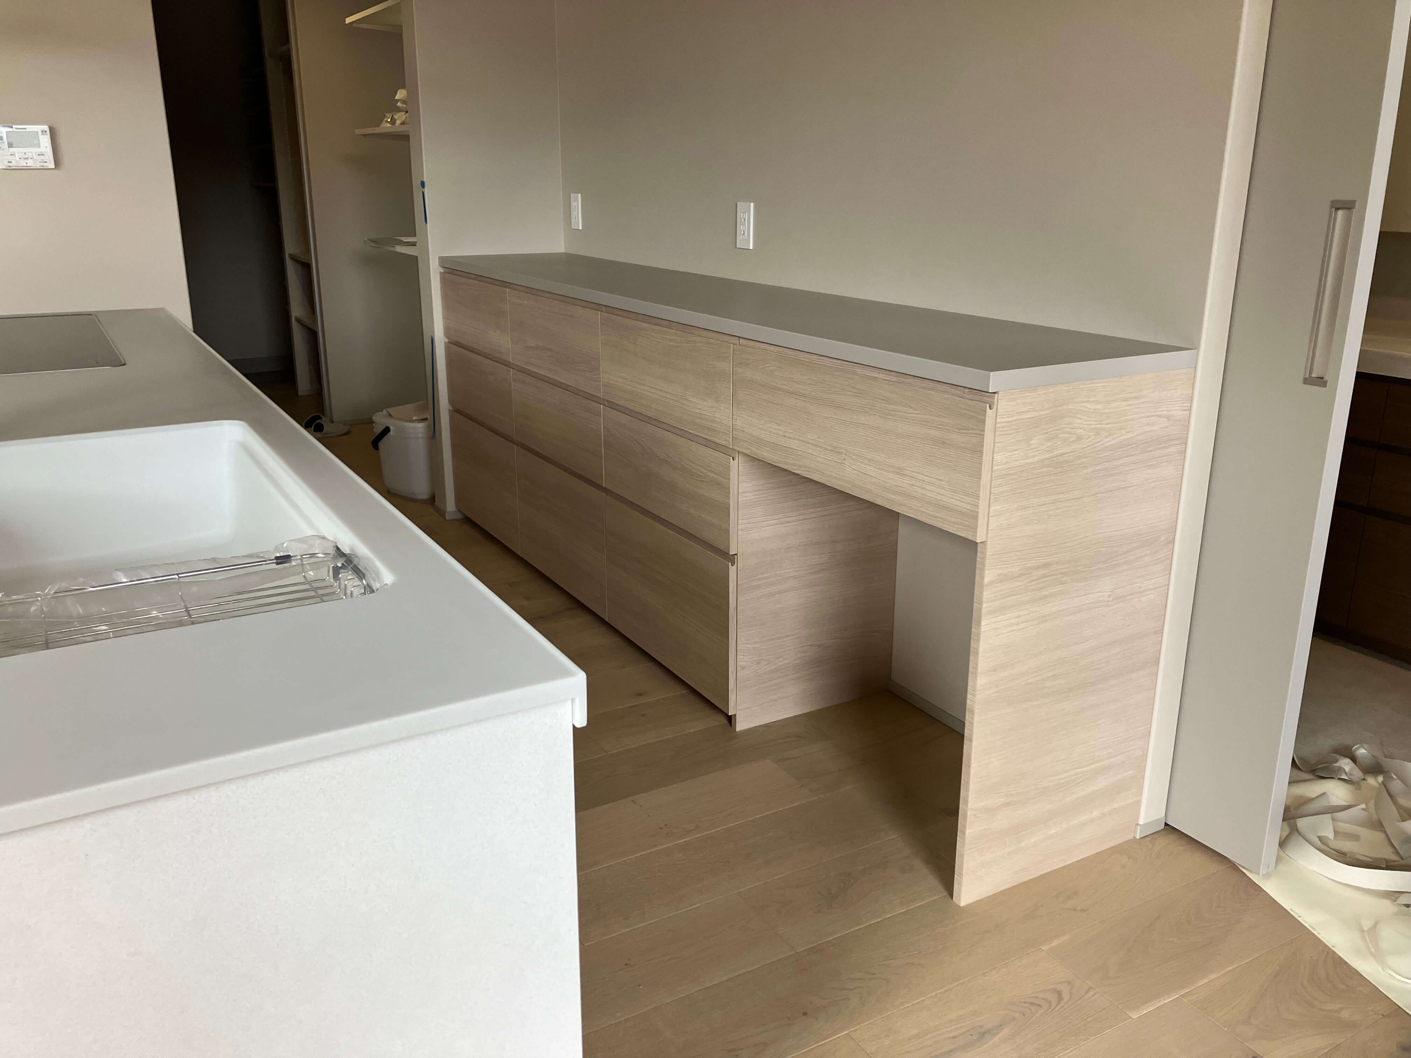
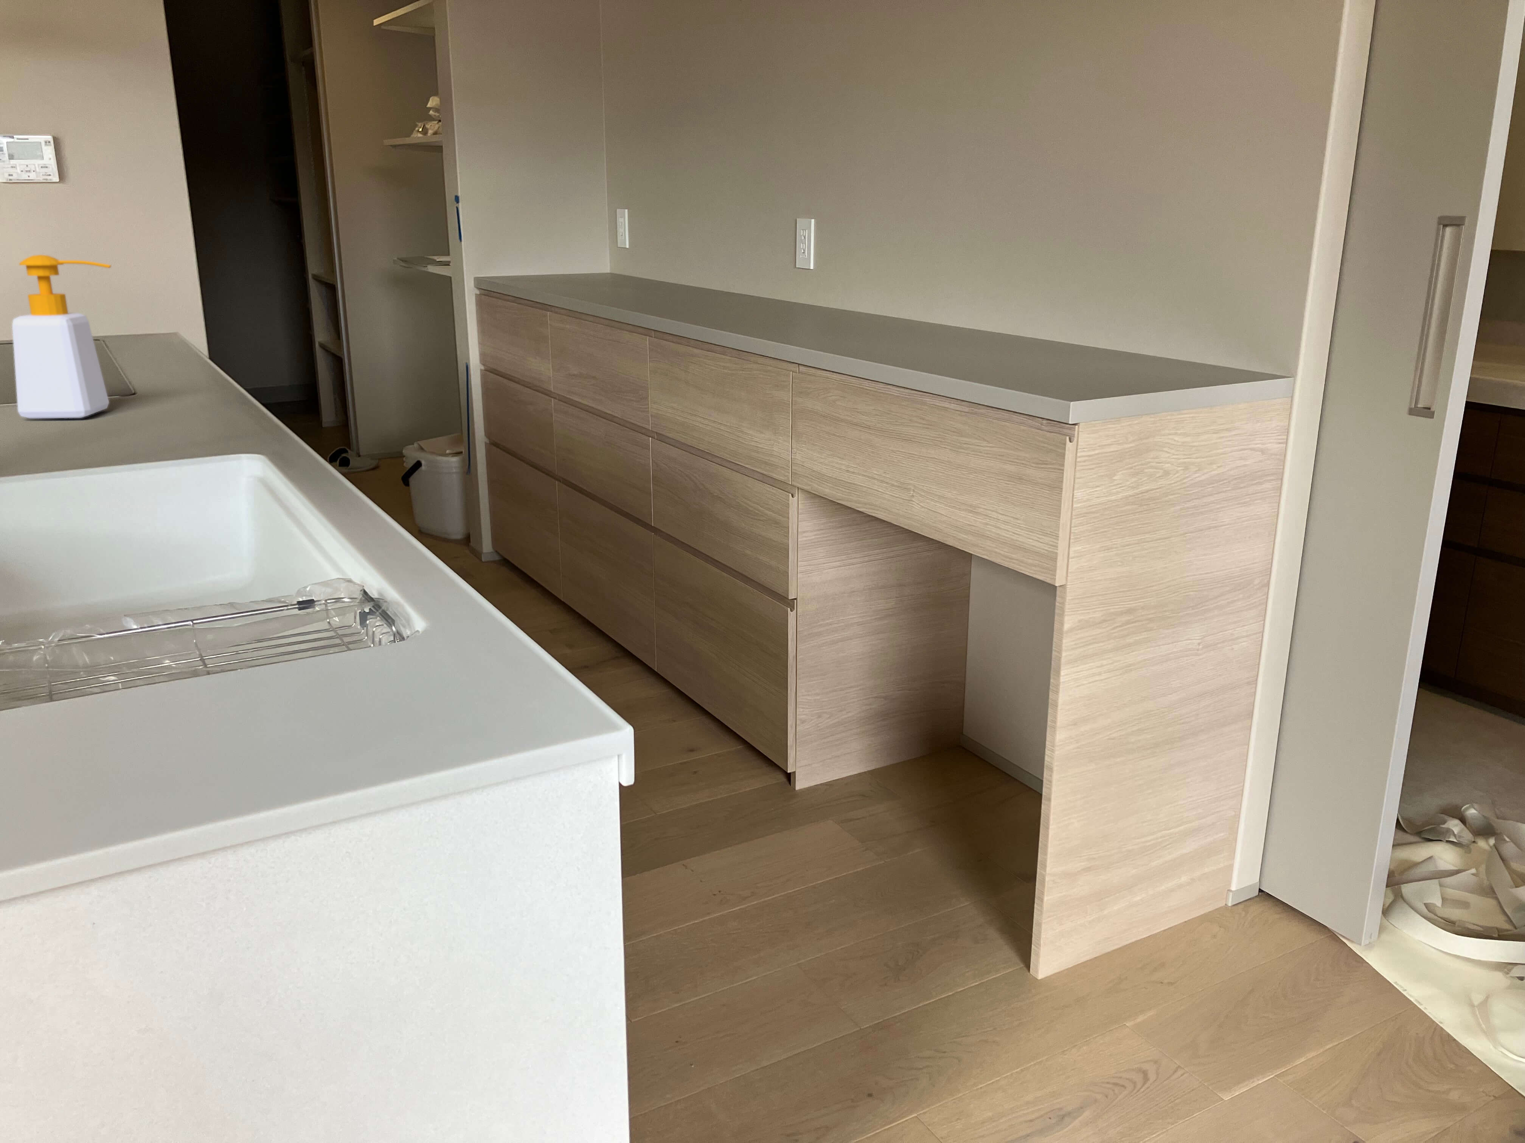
+ soap bottle [12,255,112,419]
